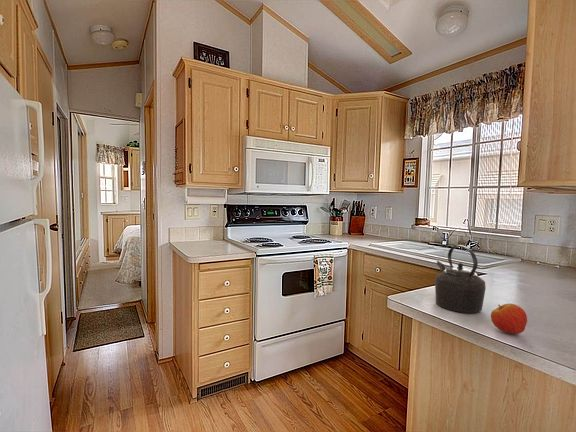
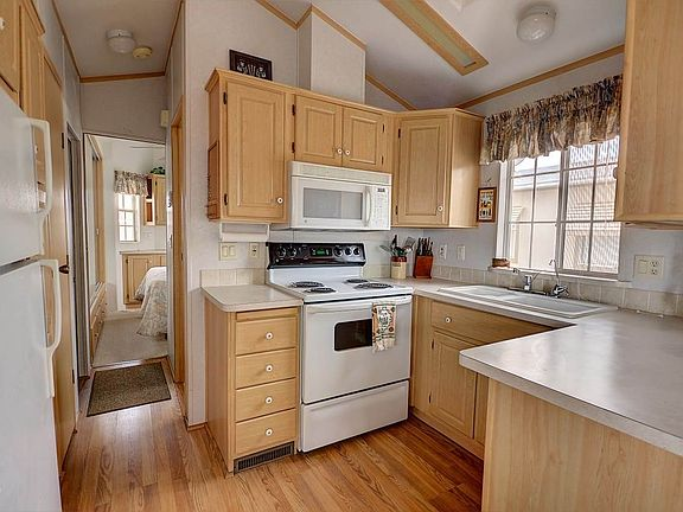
- kettle [434,244,487,314]
- apple [490,303,528,335]
